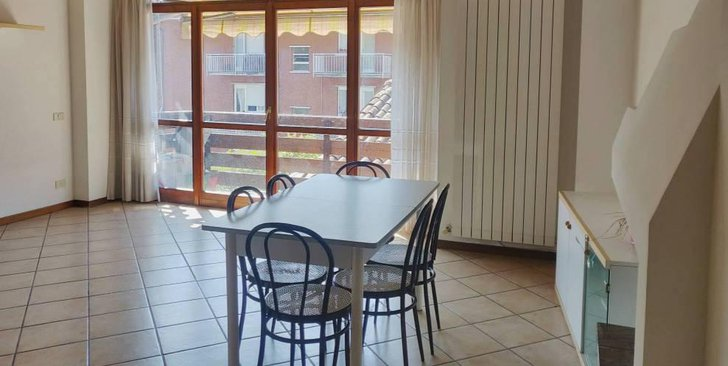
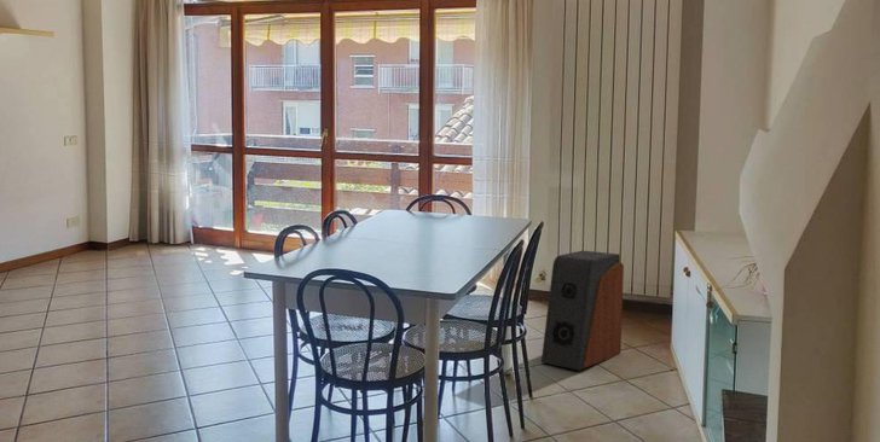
+ speaker [540,250,625,371]
